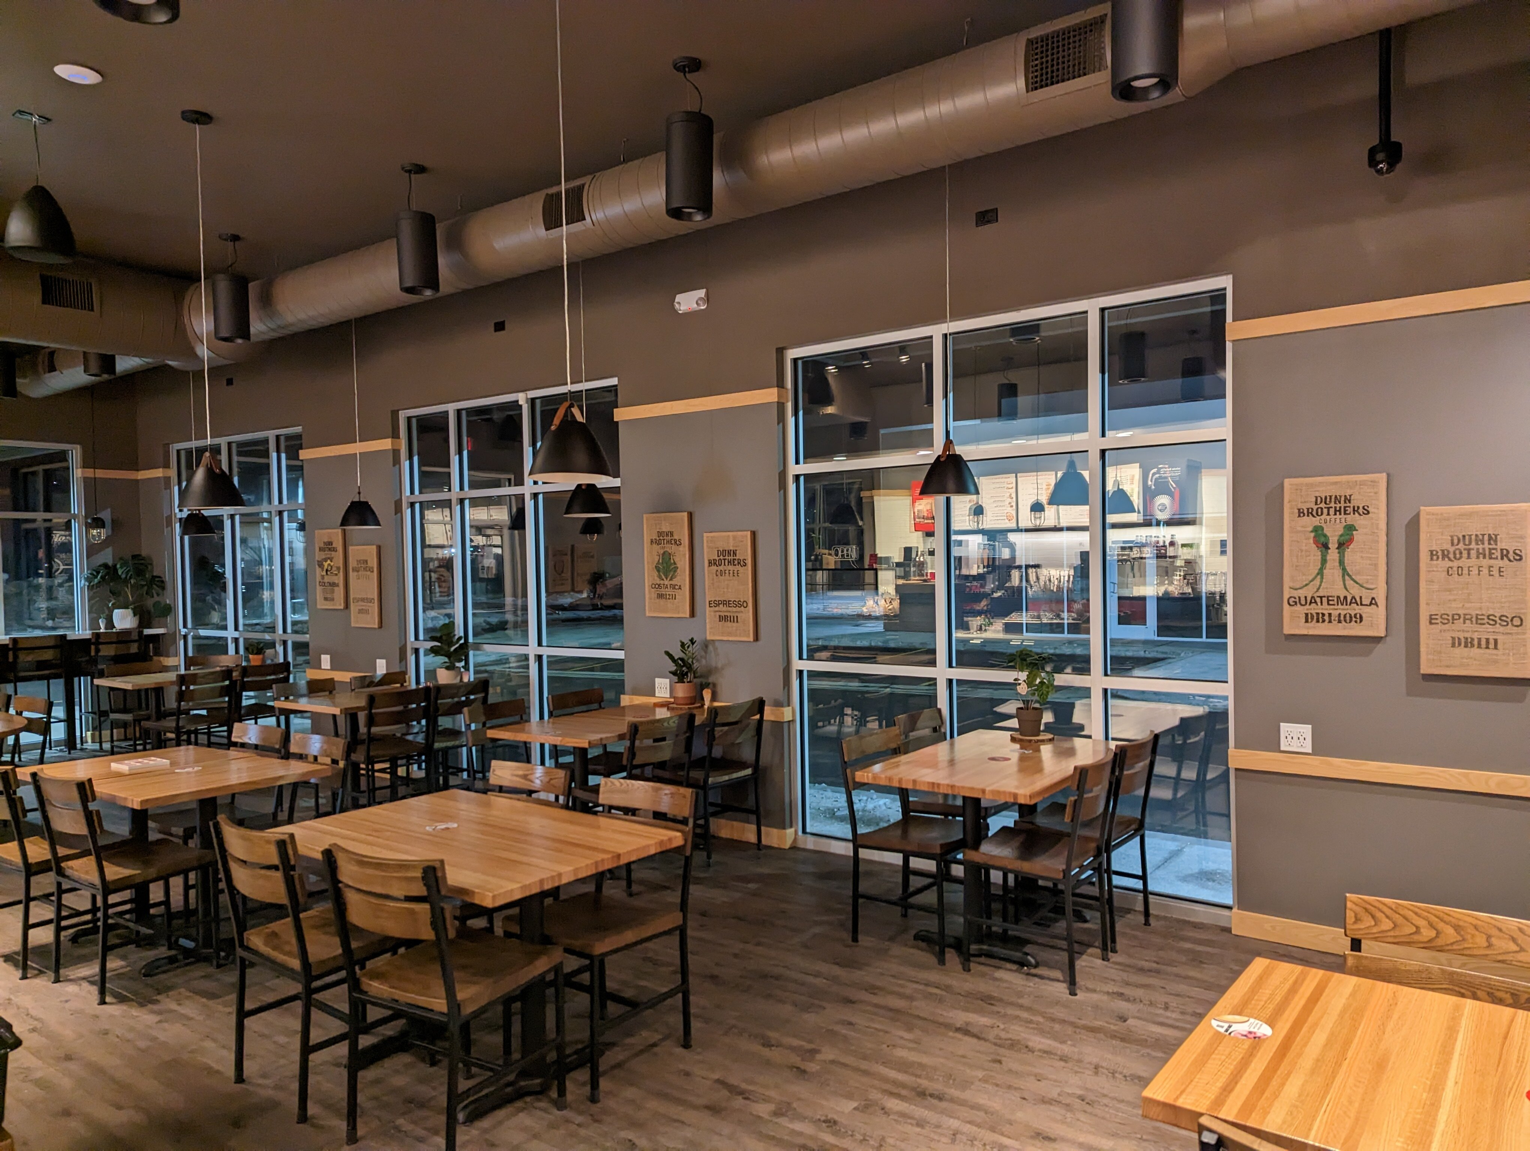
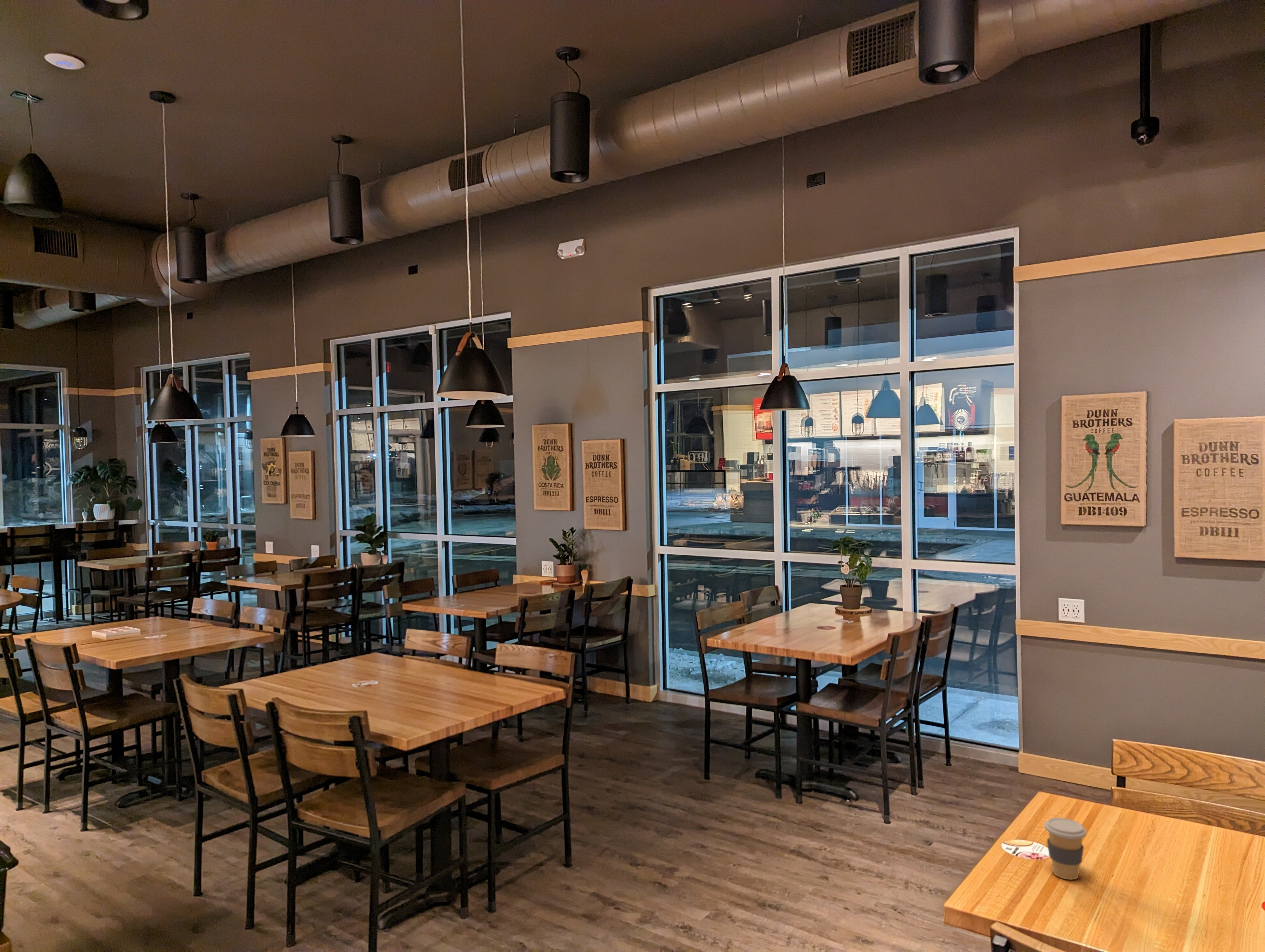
+ coffee cup [1044,817,1087,880]
